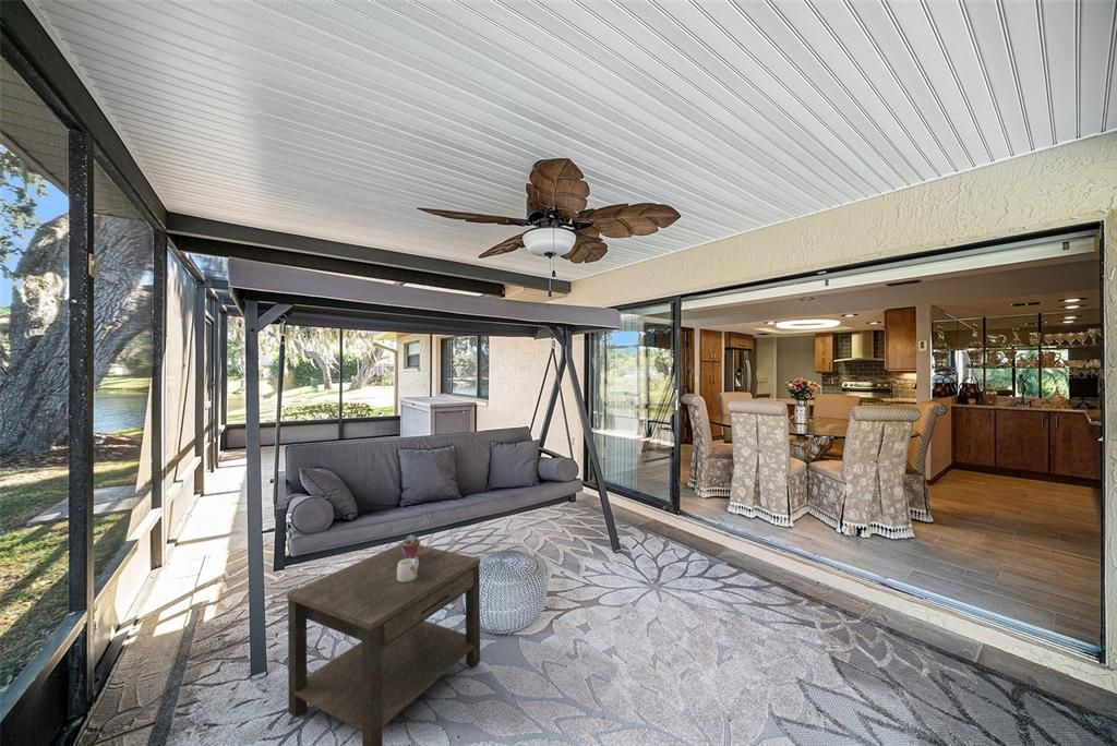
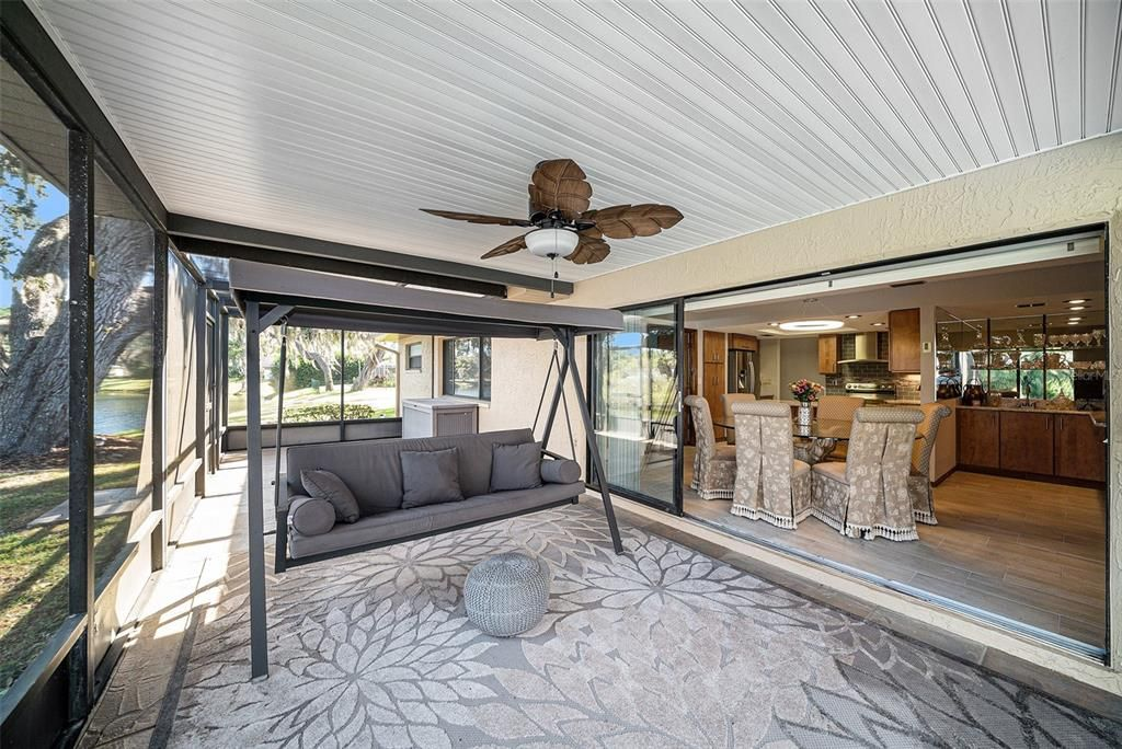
- mug [397,557,419,582]
- potted succulent [400,533,421,560]
- side table [286,543,481,746]
